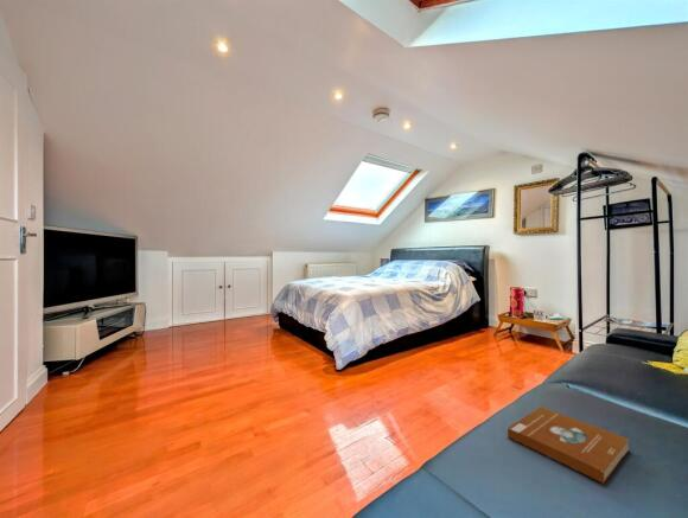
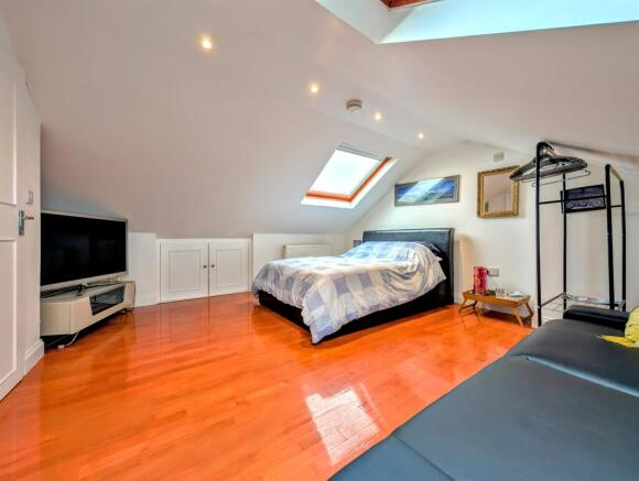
- book [507,405,630,485]
